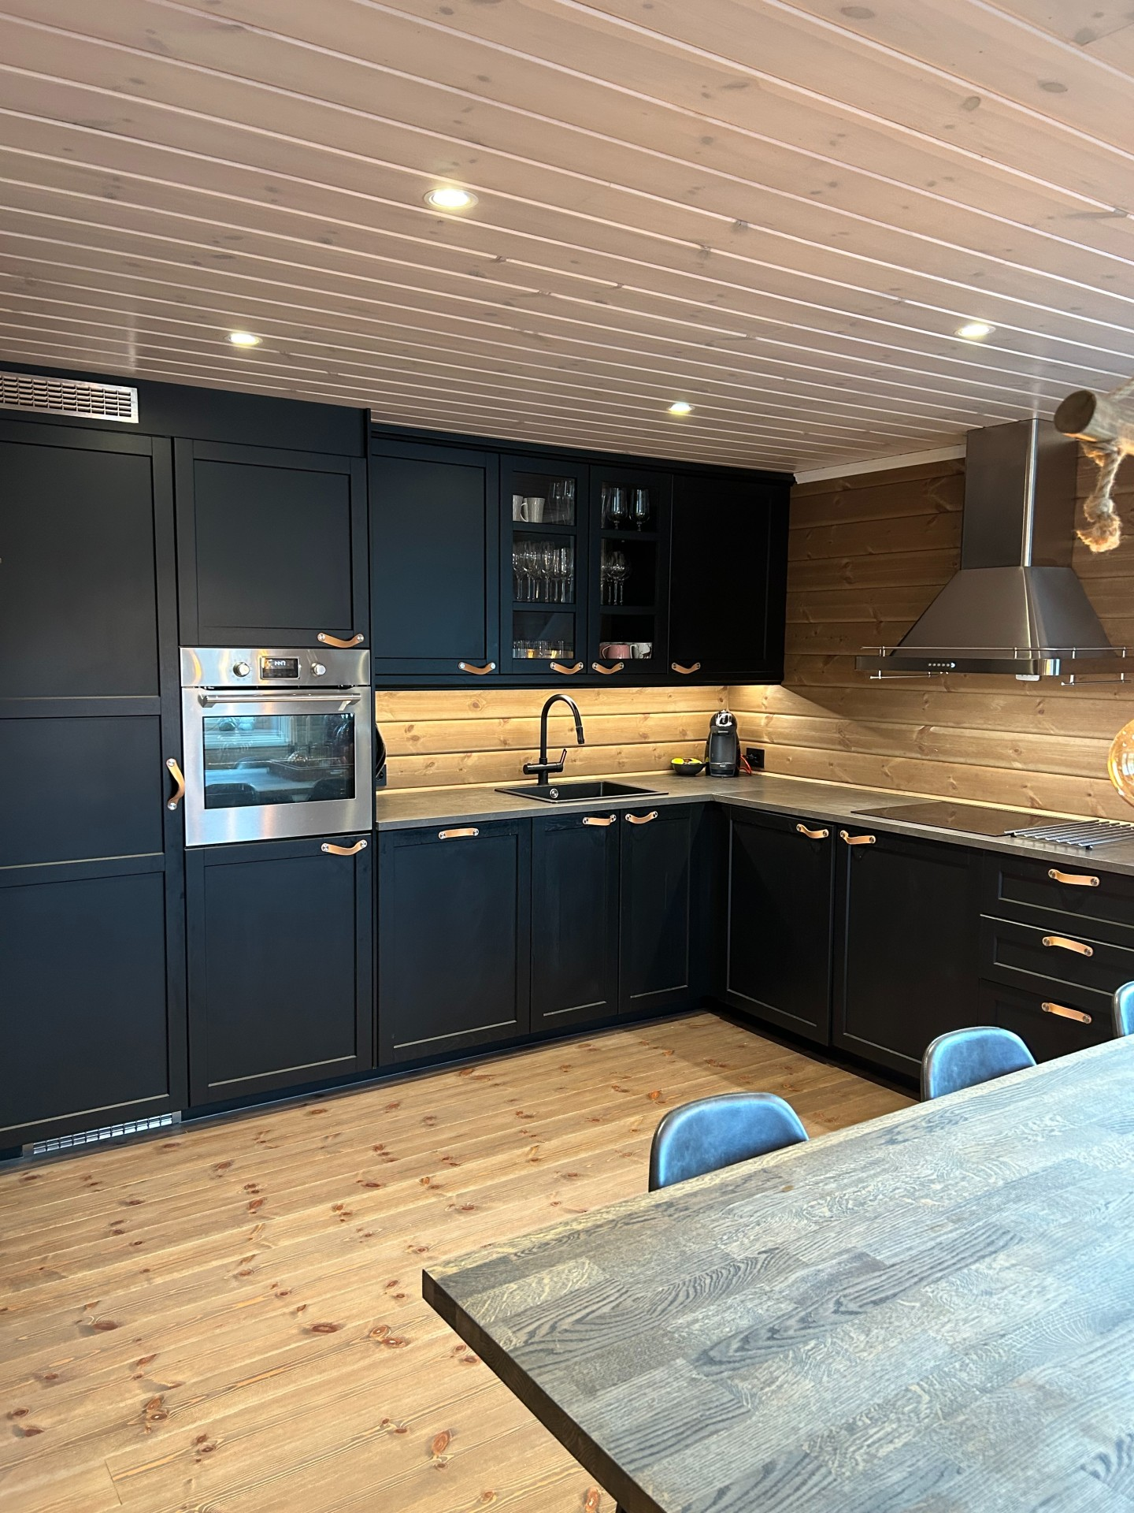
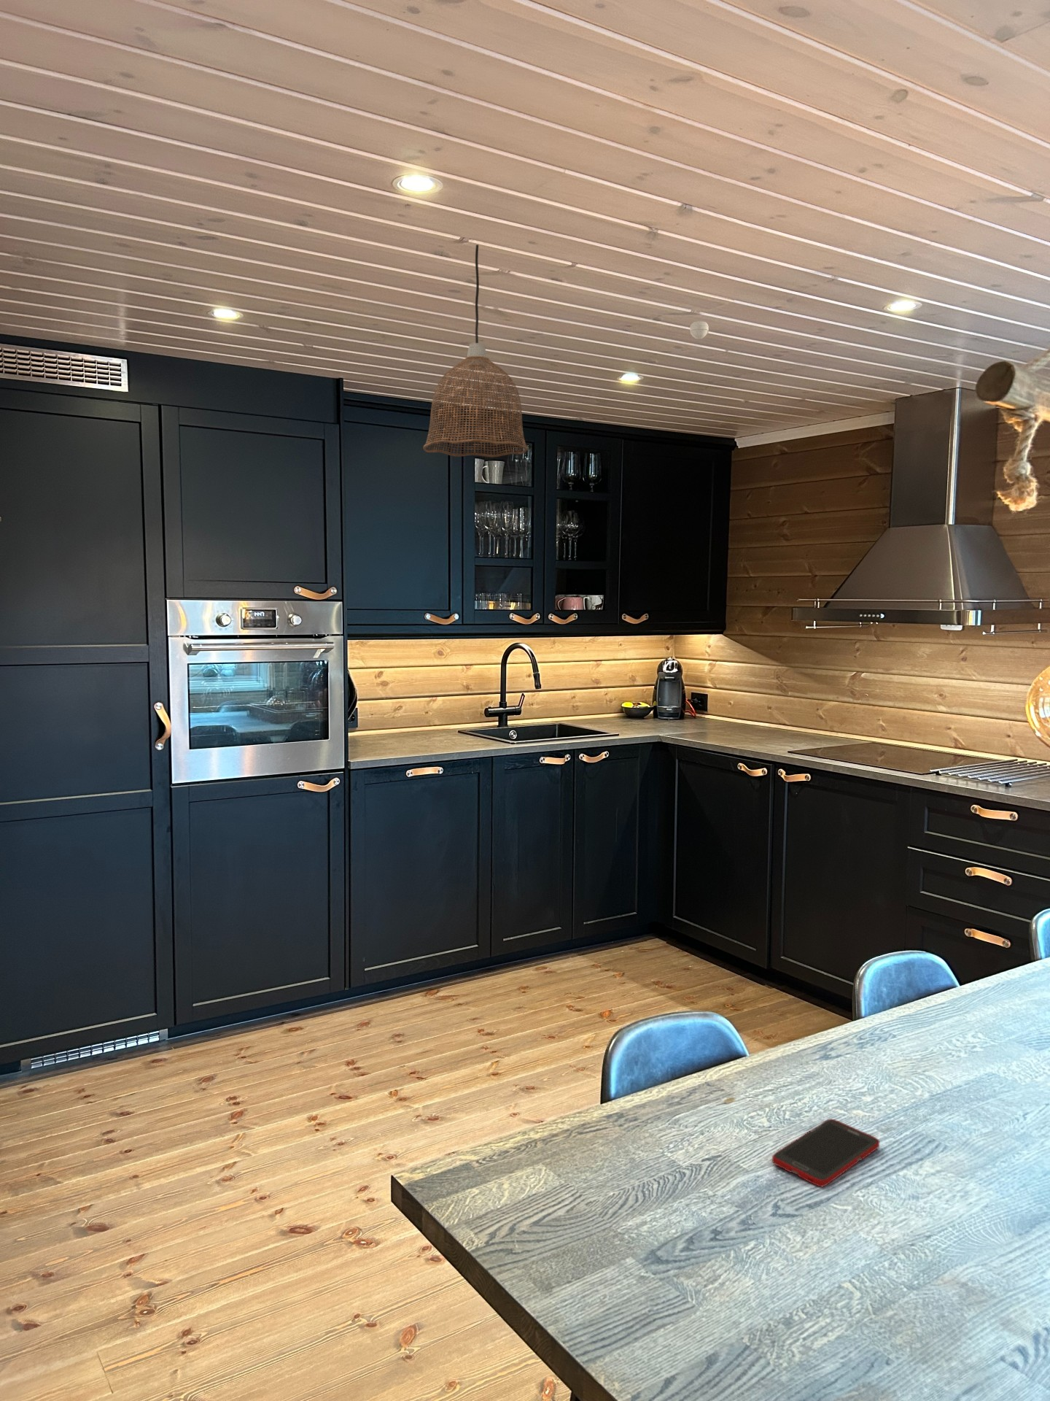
+ smoke detector [689,320,709,340]
+ cell phone [771,1117,880,1188]
+ pendant lamp [422,244,529,458]
